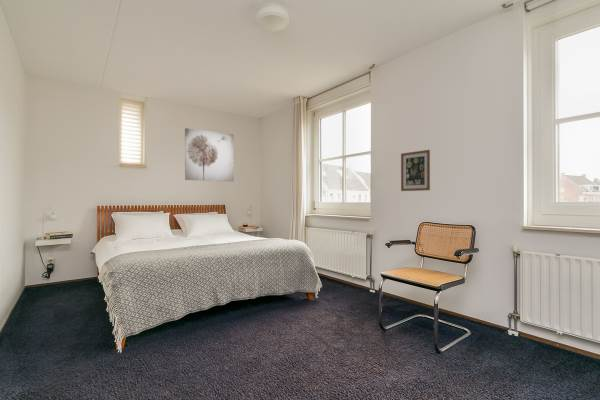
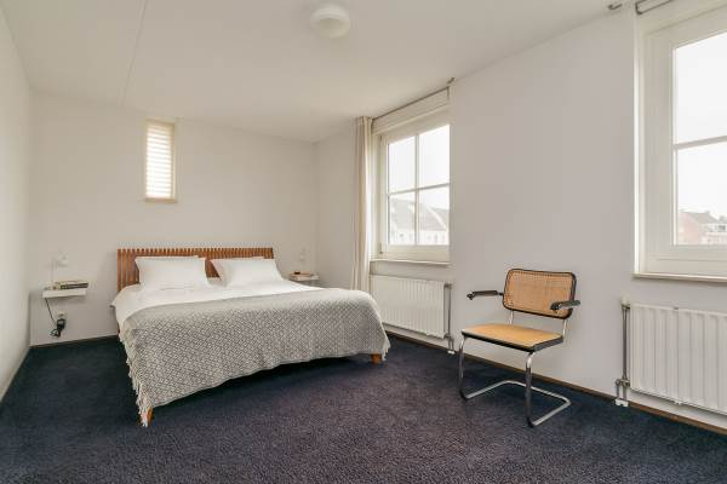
- wall art [184,127,235,182]
- wall art [400,149,431,192]
